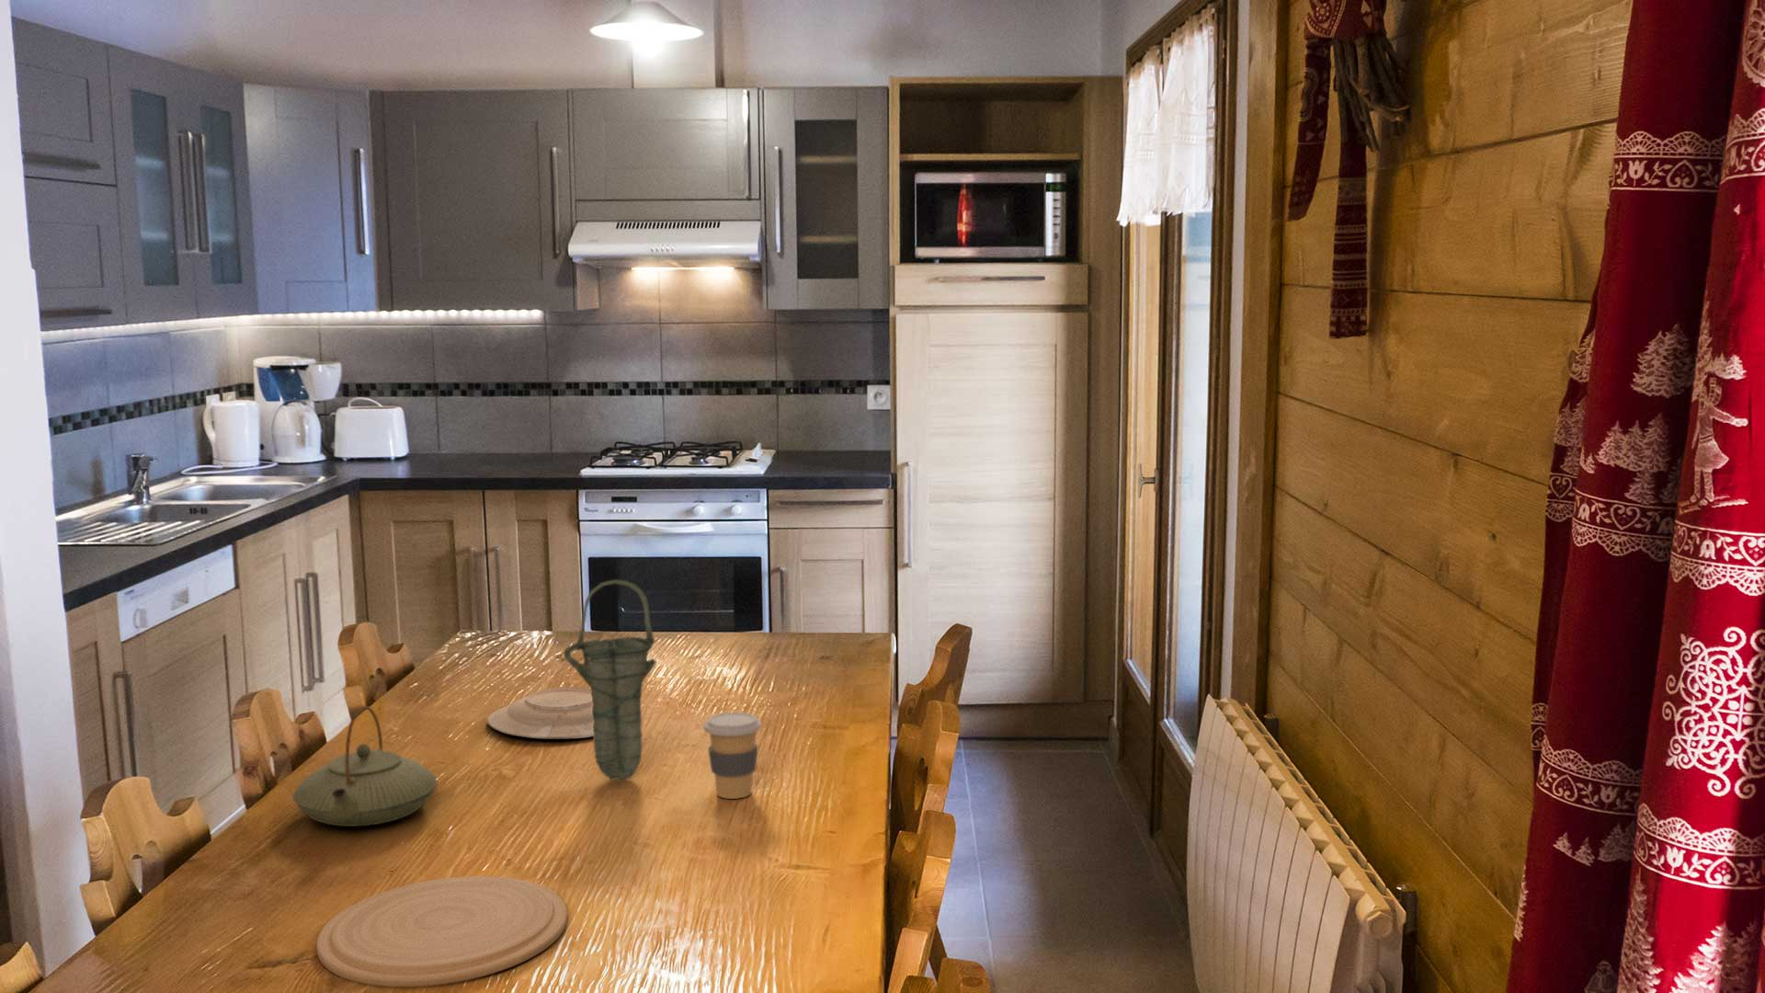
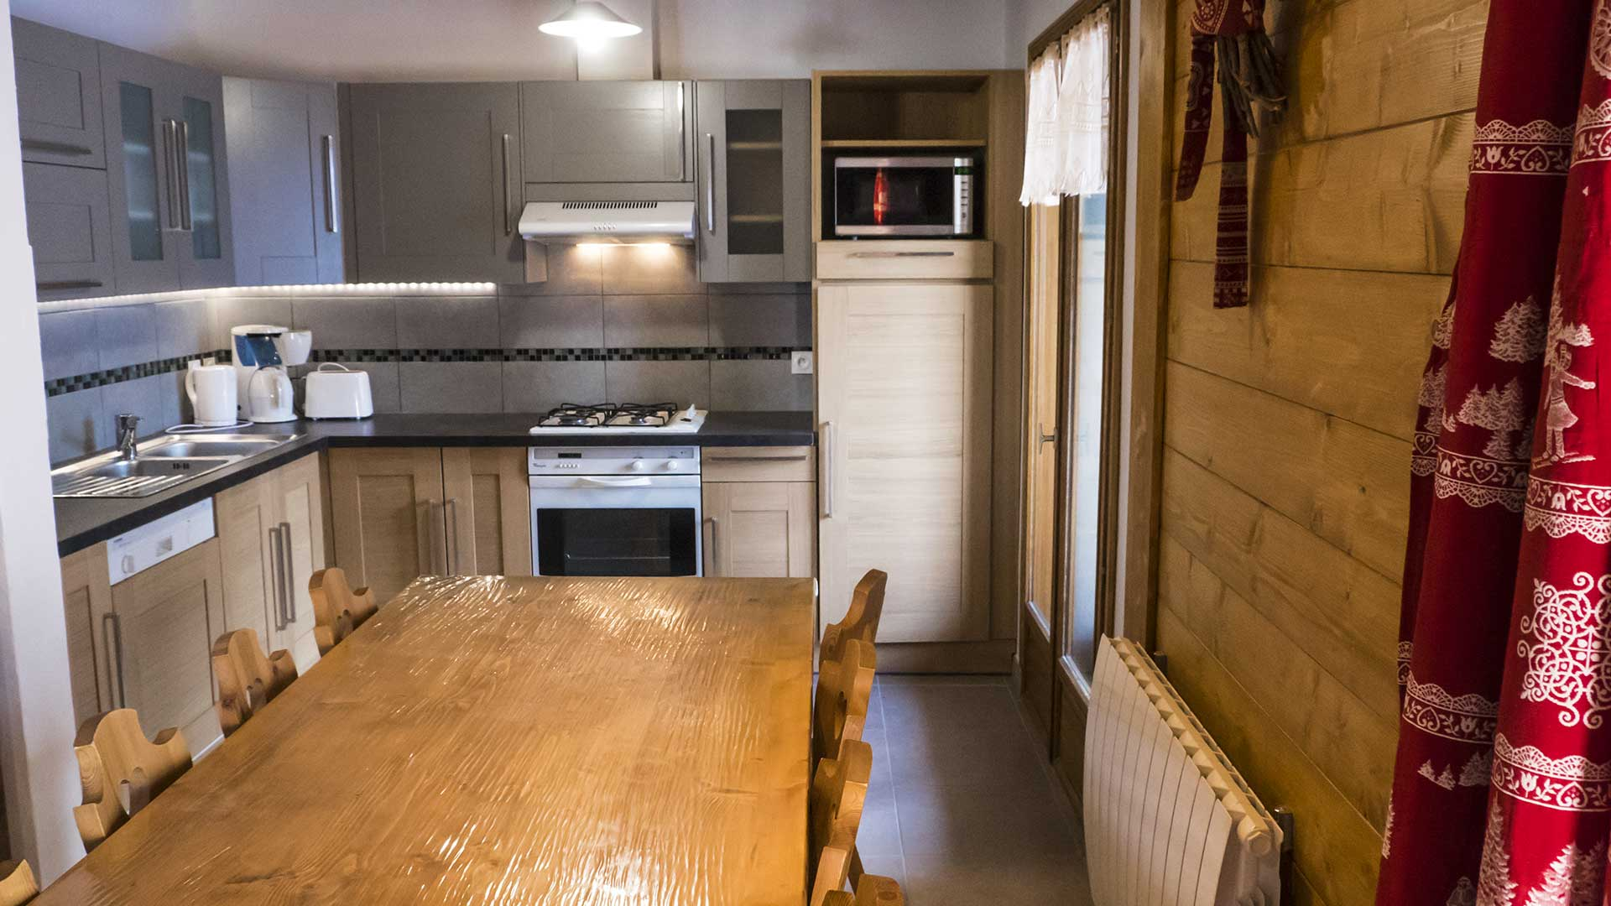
- plate [486,686,594,740]
- coffee cup [702,712,762,800]
- teapot [291,706,439,827]
- plate [315,875,569,987]
- vase [562,580,657,781]
